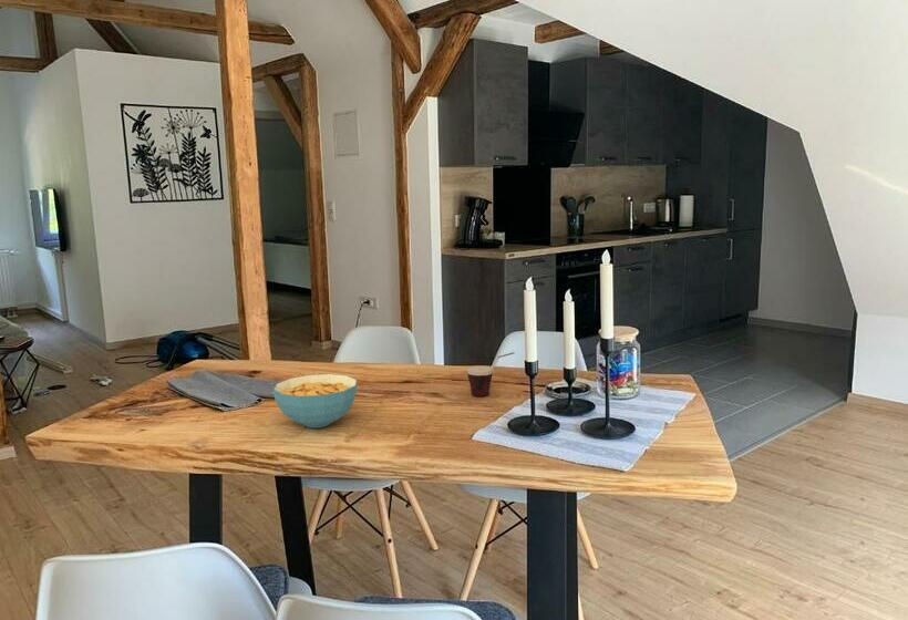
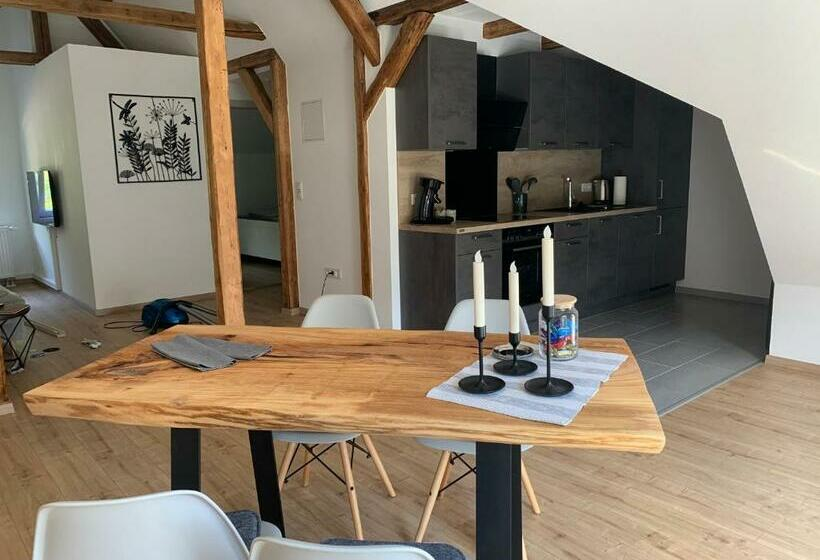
- cereal bowl [272,373,358,428]
- cup [465,351,516,397]
